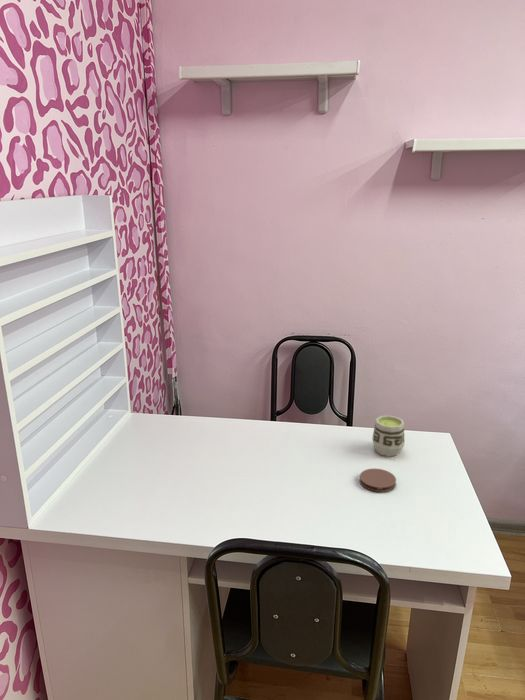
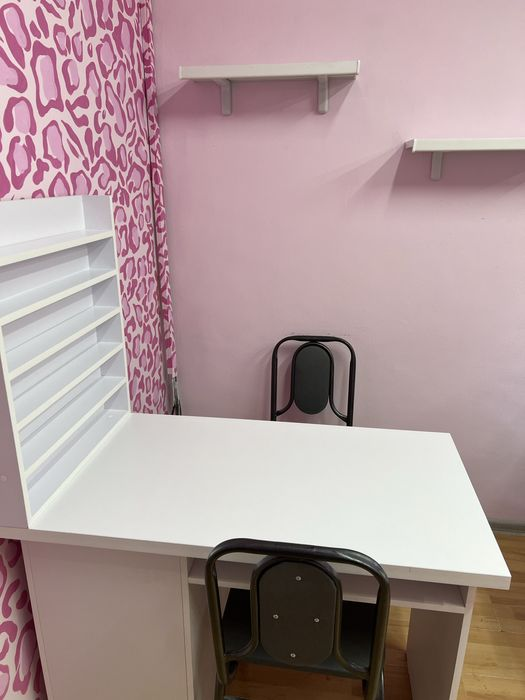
- cup [371,414,405,457]
- coaster [359,468,397,493]
